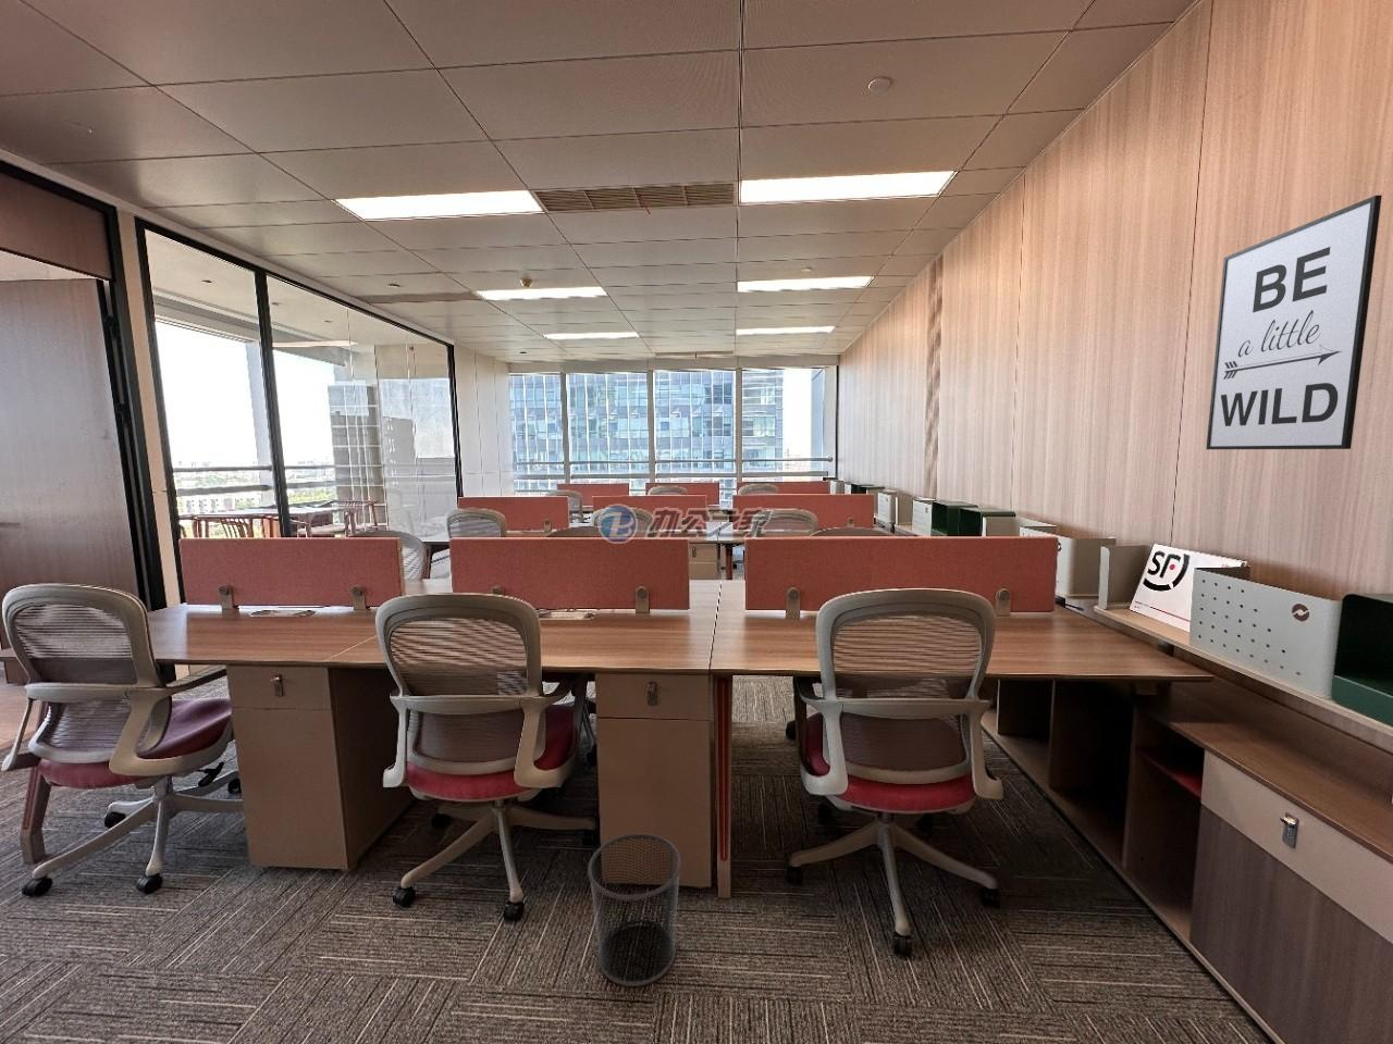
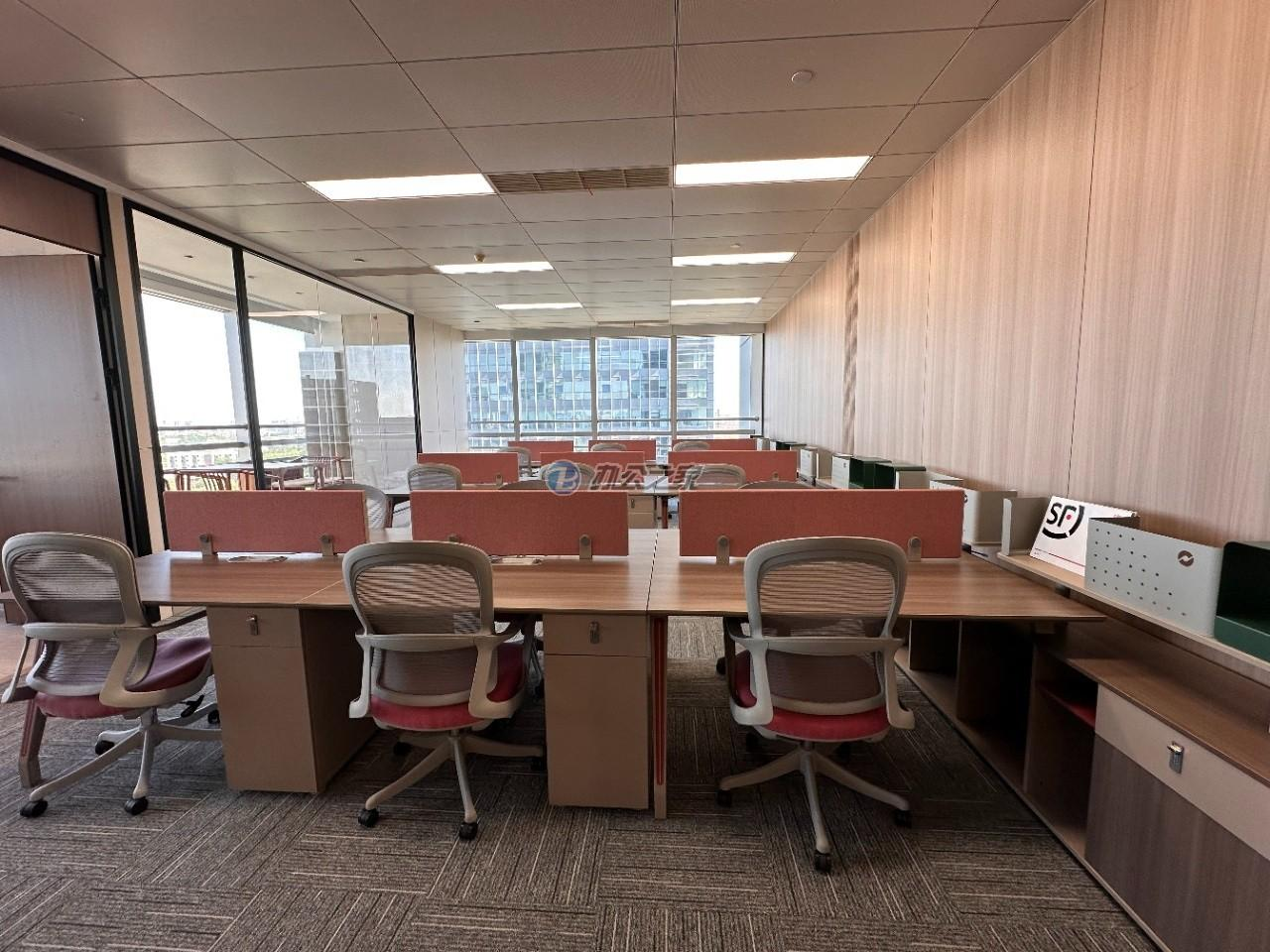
- wall art [1204,194,1383,451]
- waste bin [587,833,682,987]
